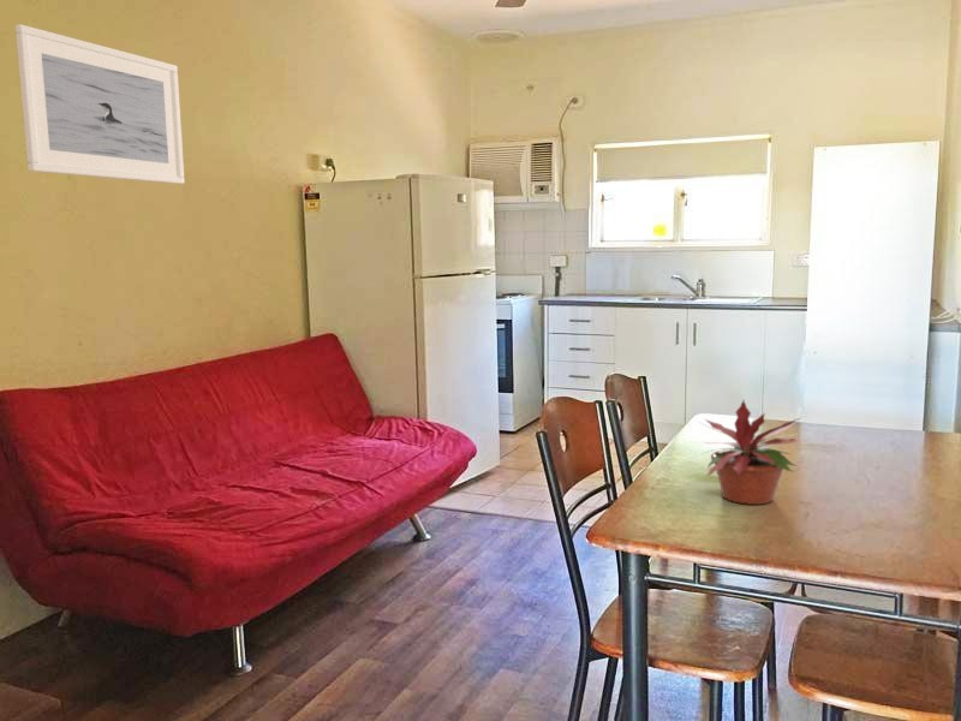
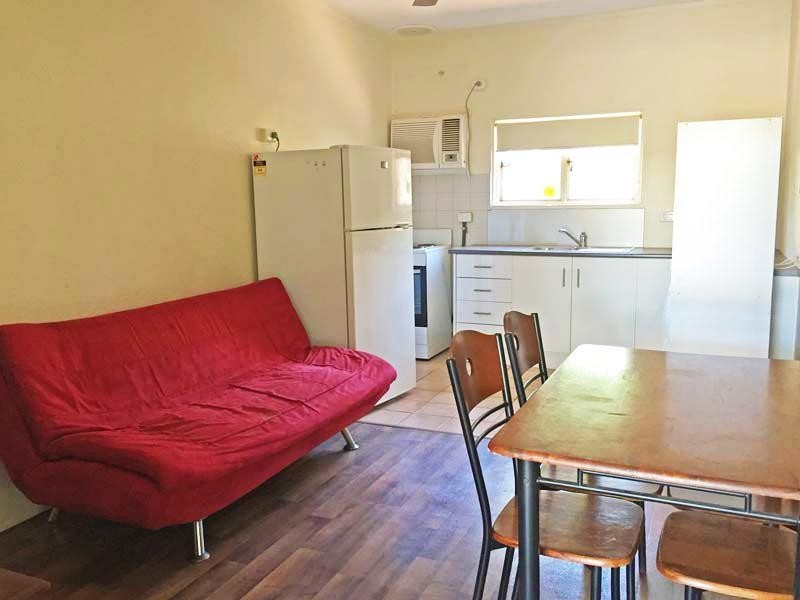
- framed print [14,23,186,185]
- potted plant [700,400,810,506]
